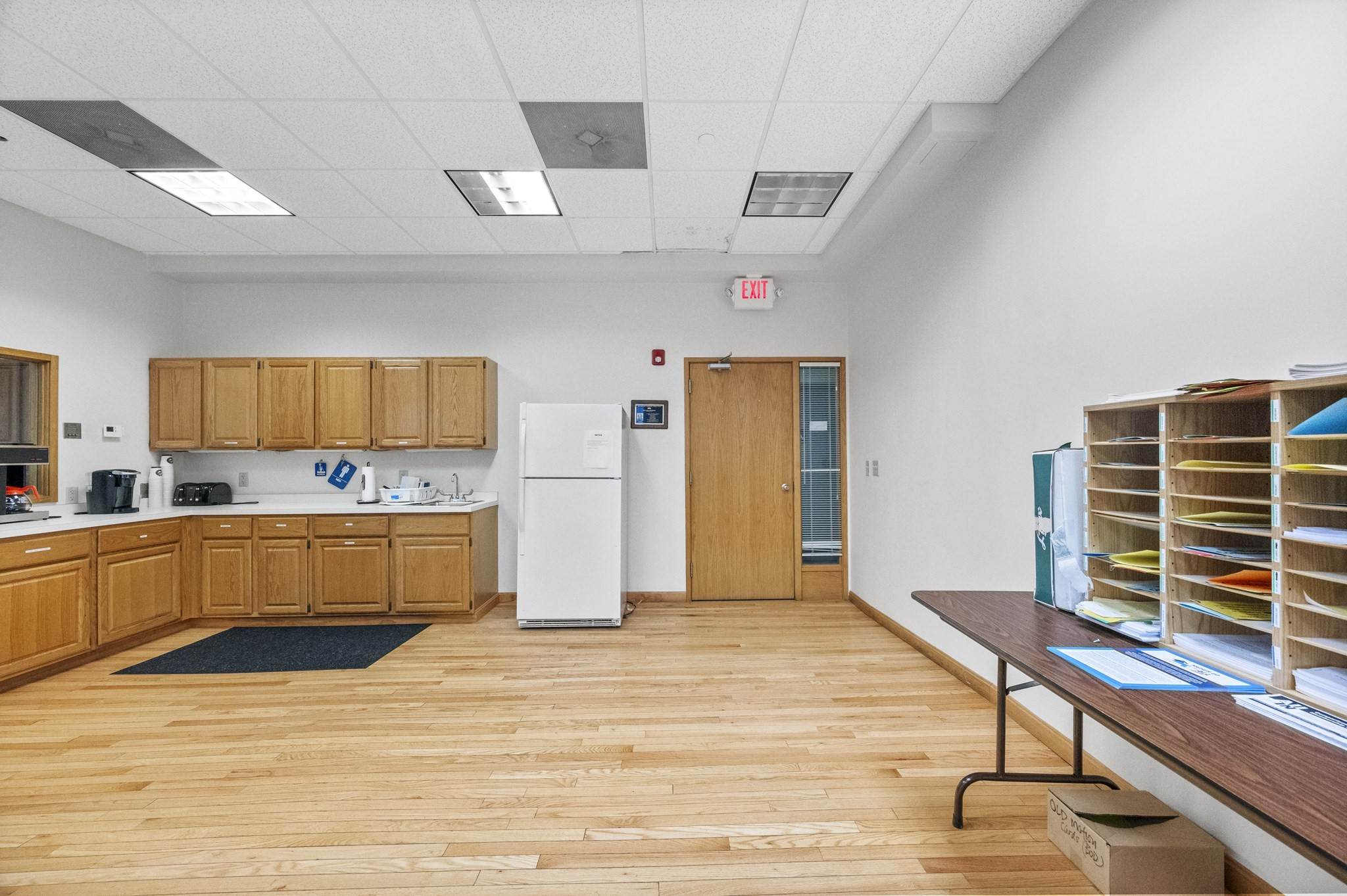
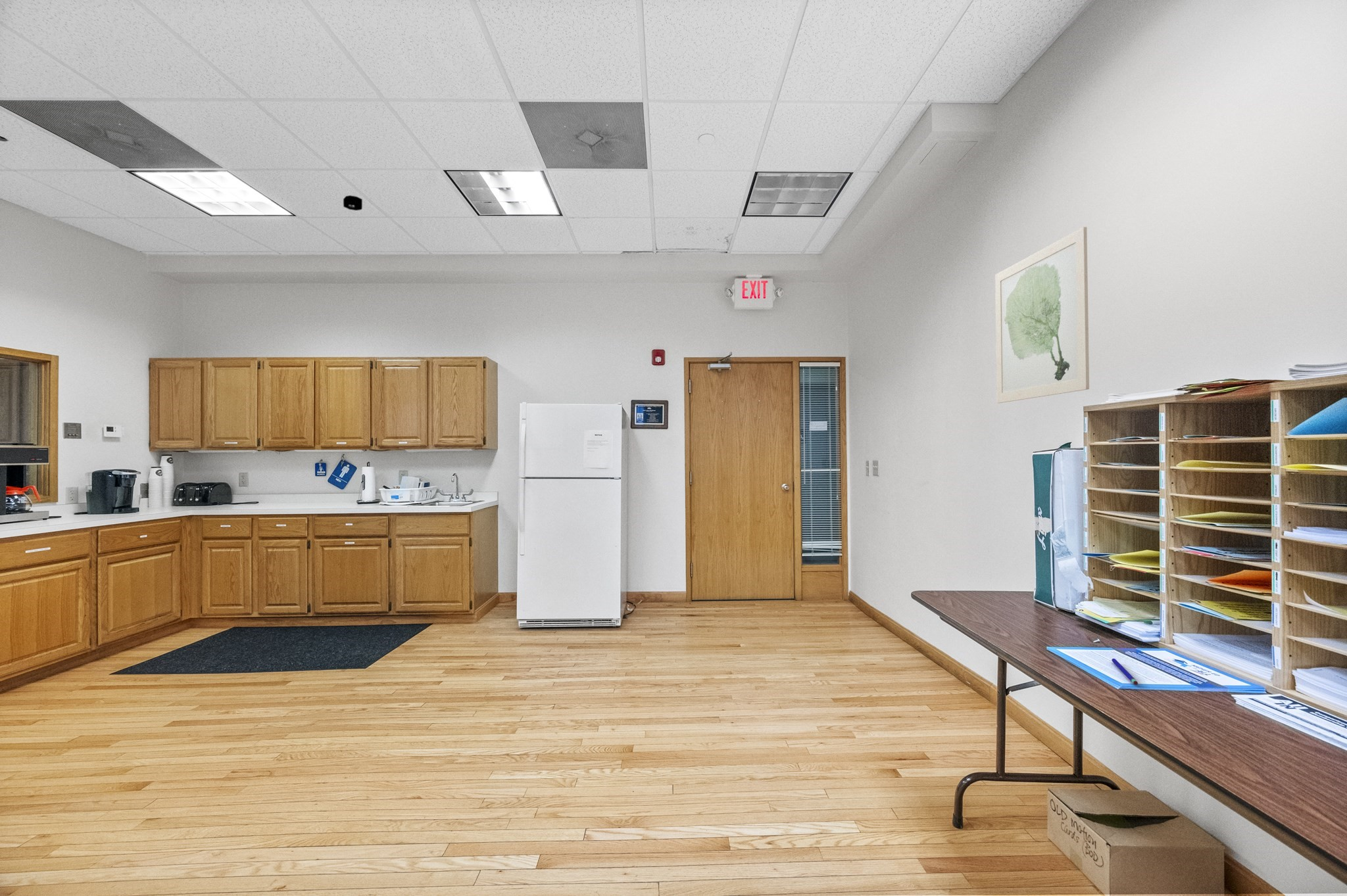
+ pen [1111,658,1139,686]
+ wall art [994,226,1090,404]
+ smoke detector [343,195,363,211]
